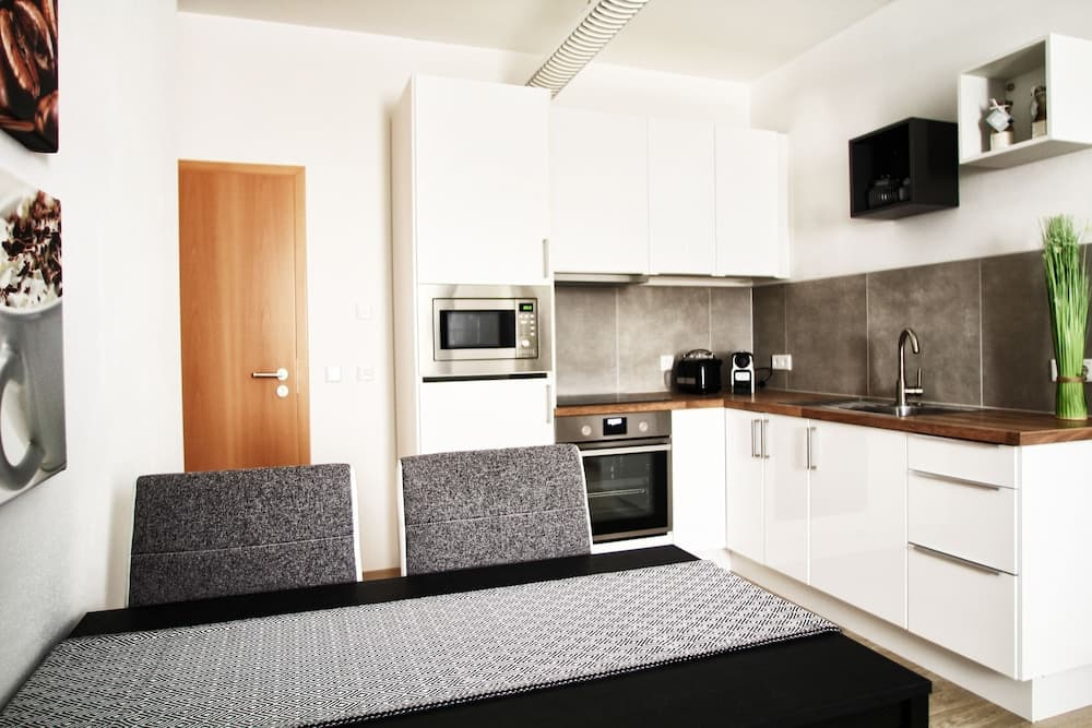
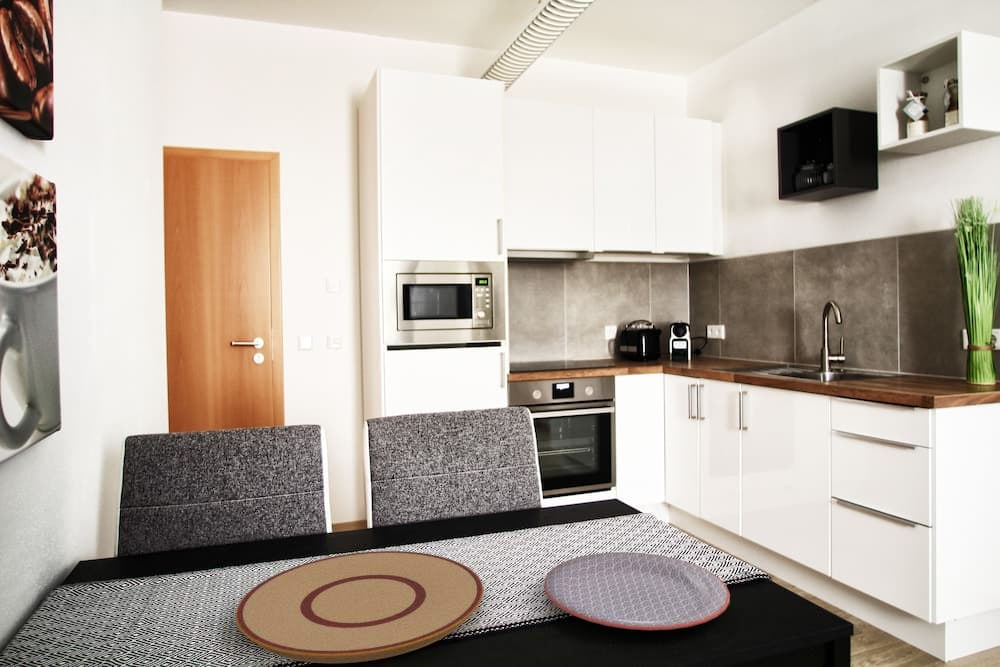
+ plate [543,551,731,631]
+ plate [234,550,485,664]
